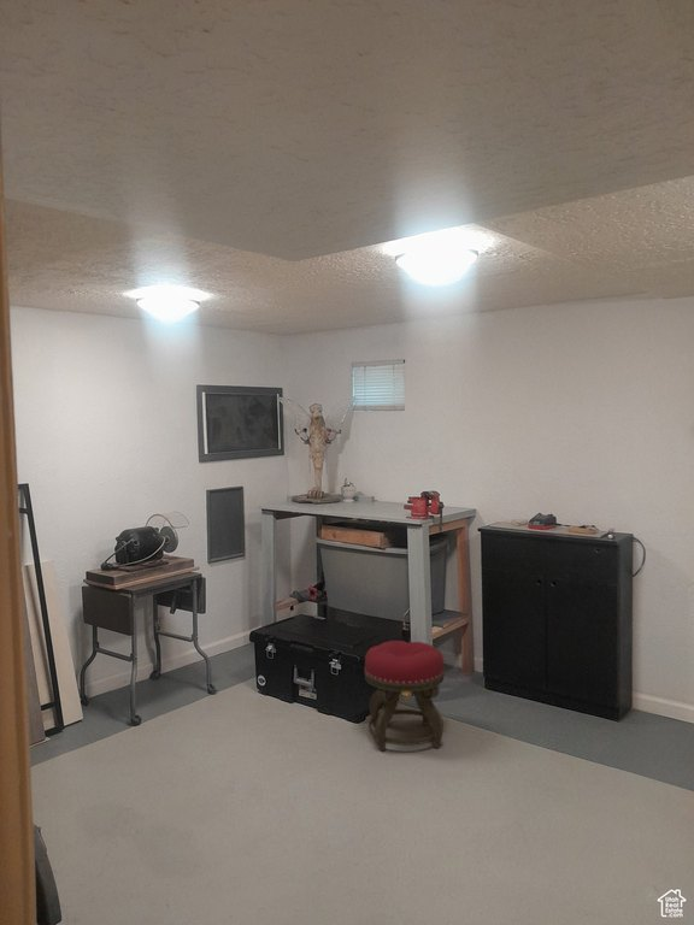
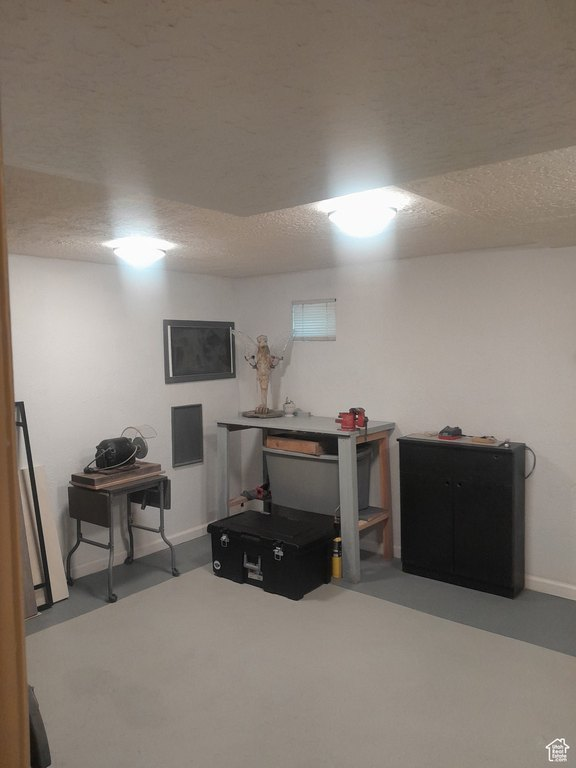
- stool [363,640,446,752]
